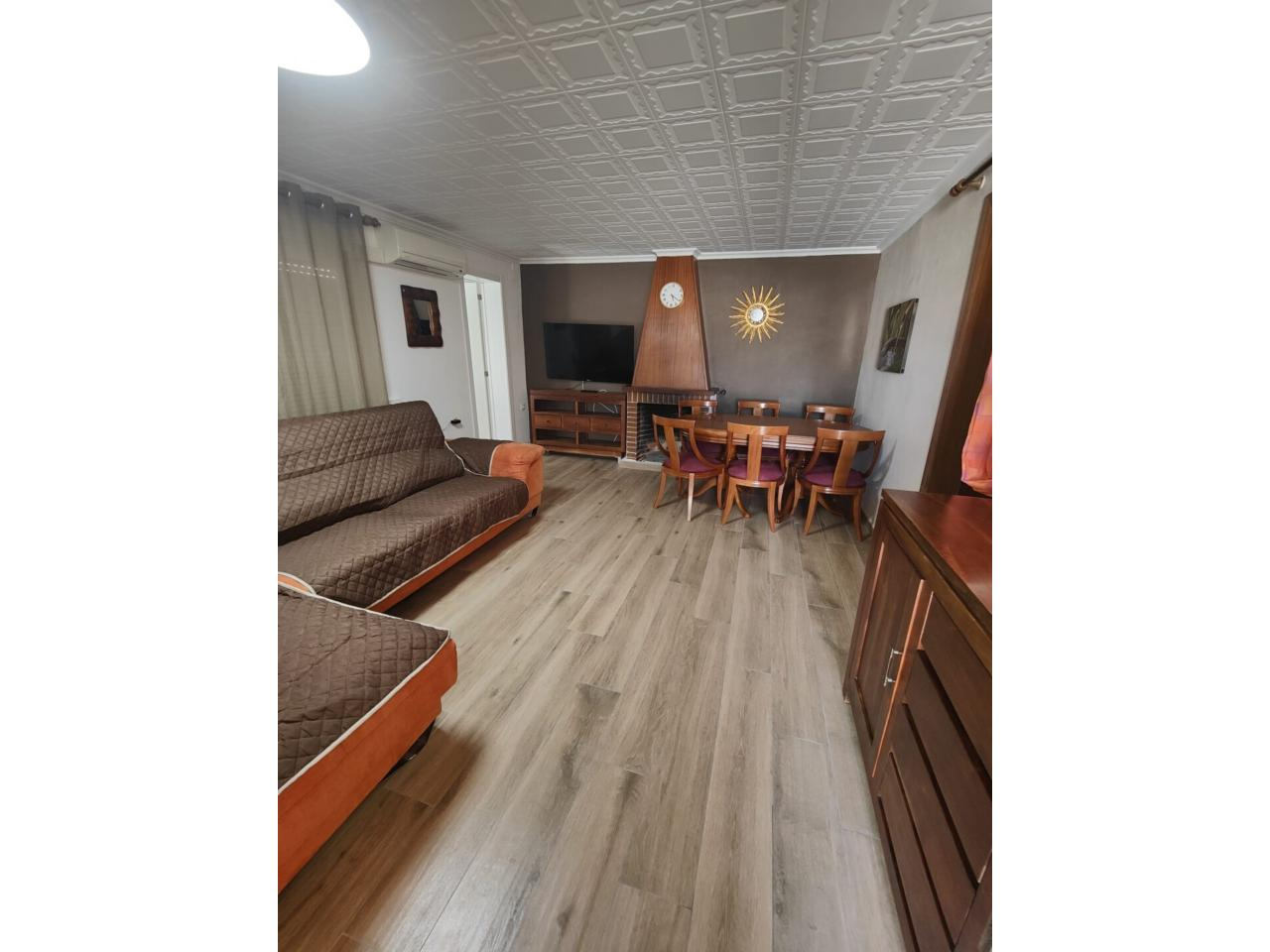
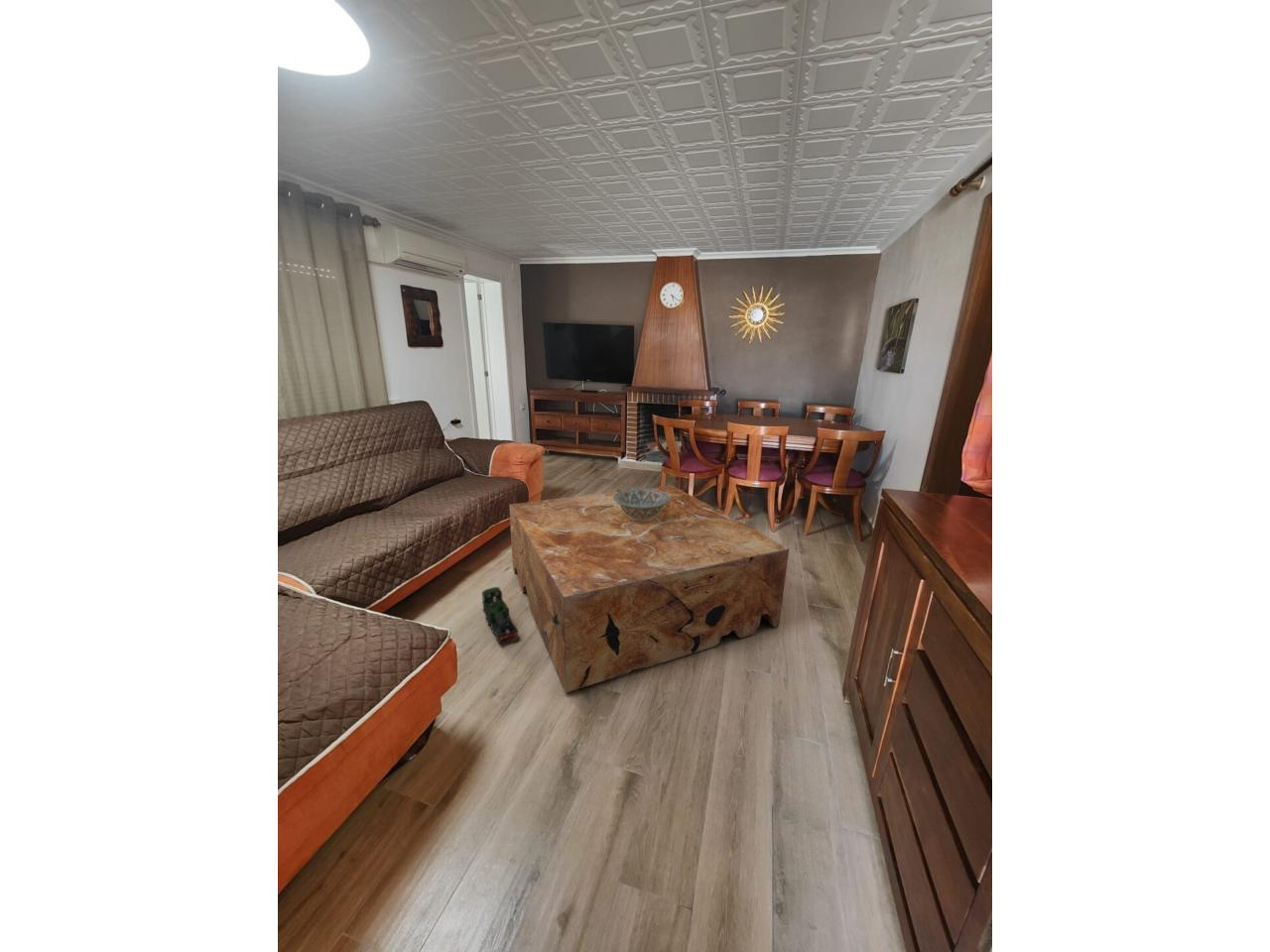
+ coffee table [508,485,790,693]
+ decorative bowl [613,487,670,522]
+ toy train [481,586,519,644]
